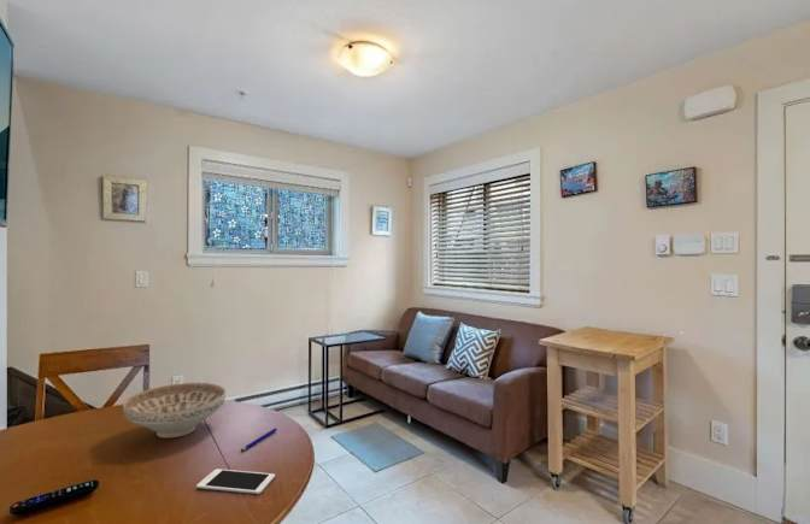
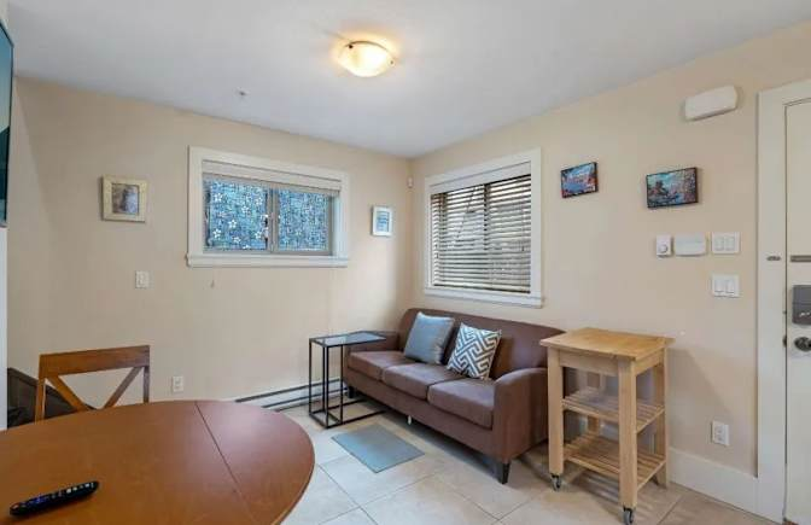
- cell phone [195,467,276,495]
- decorative bowl [122,382,227,440]
- pen [240,426,278,453]
